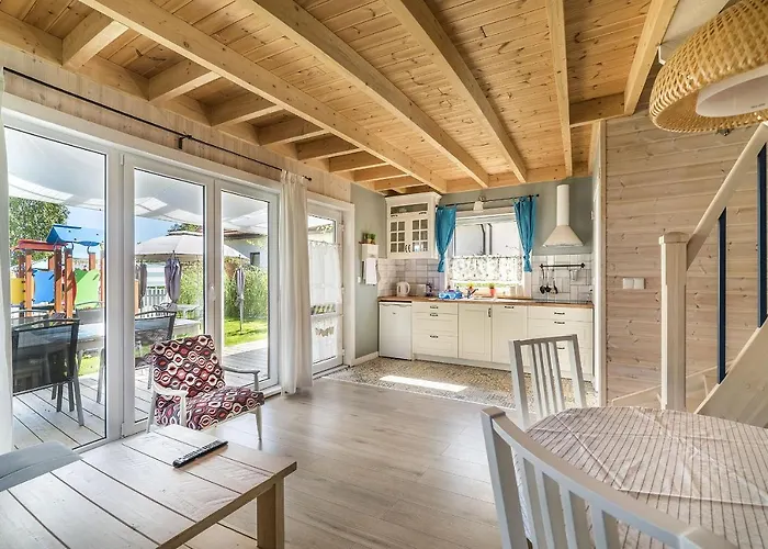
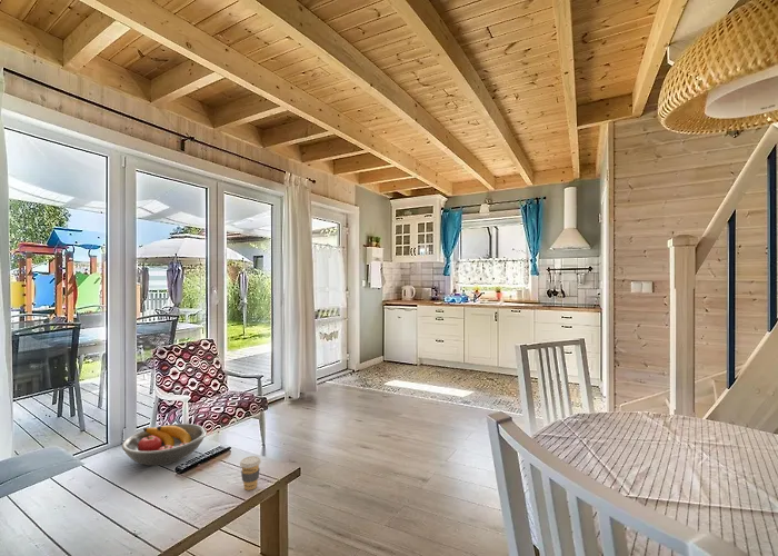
+ coffee cup [239,455,262,492]
+ fruit bowl [121,423,208,467]
